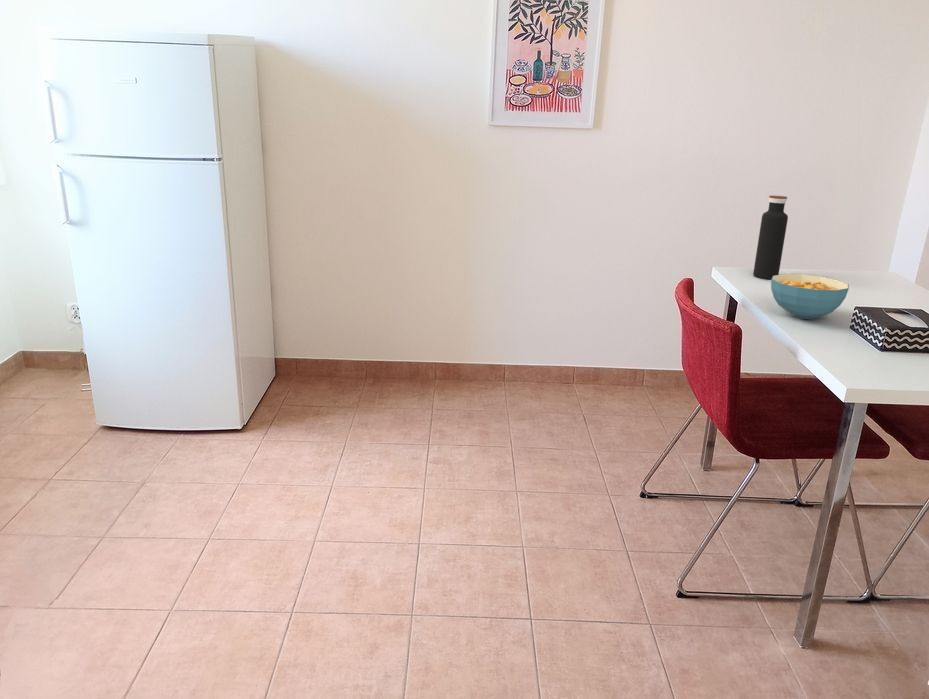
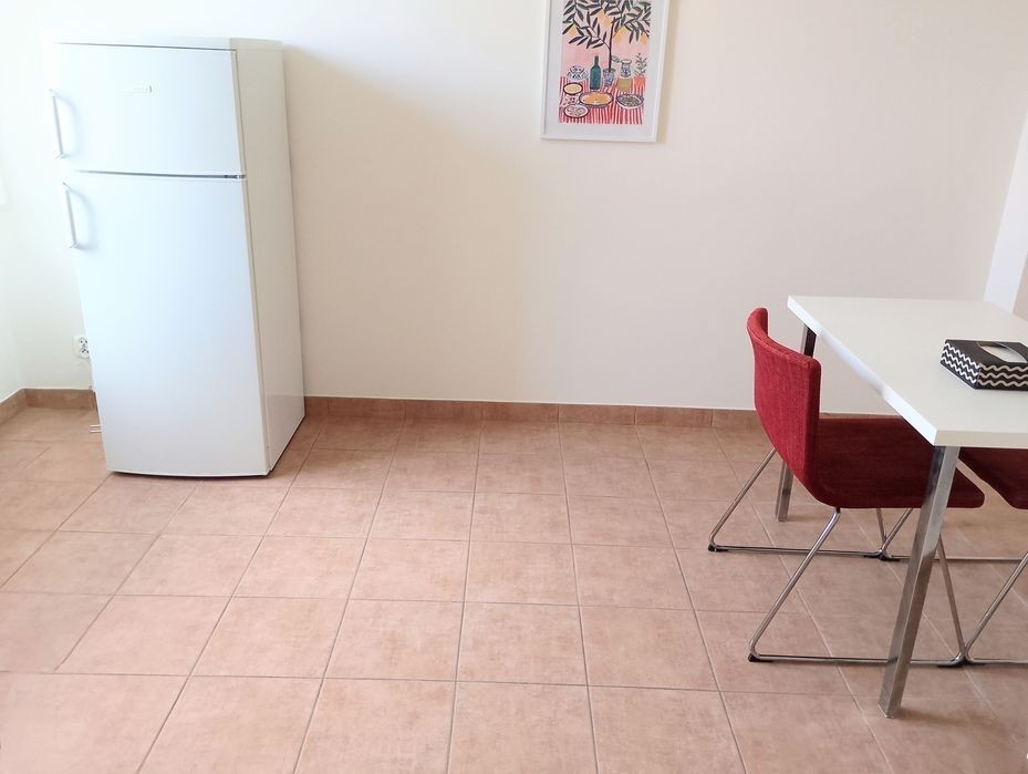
- water bottle [752,195,789,280]
- cereal bowl [770,273,850,320]
